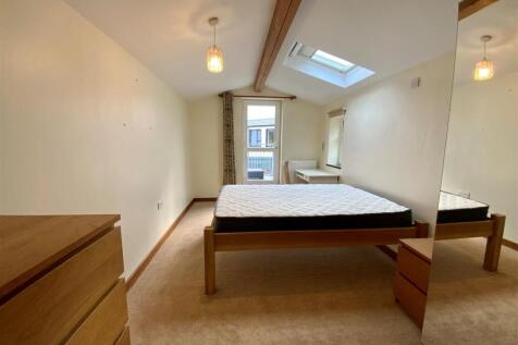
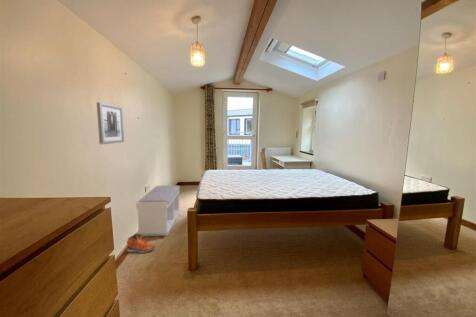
+ sneaker [126,233,156,254]
+ bench [135,184,181,237]
+ wall art [96,101,125,145]
